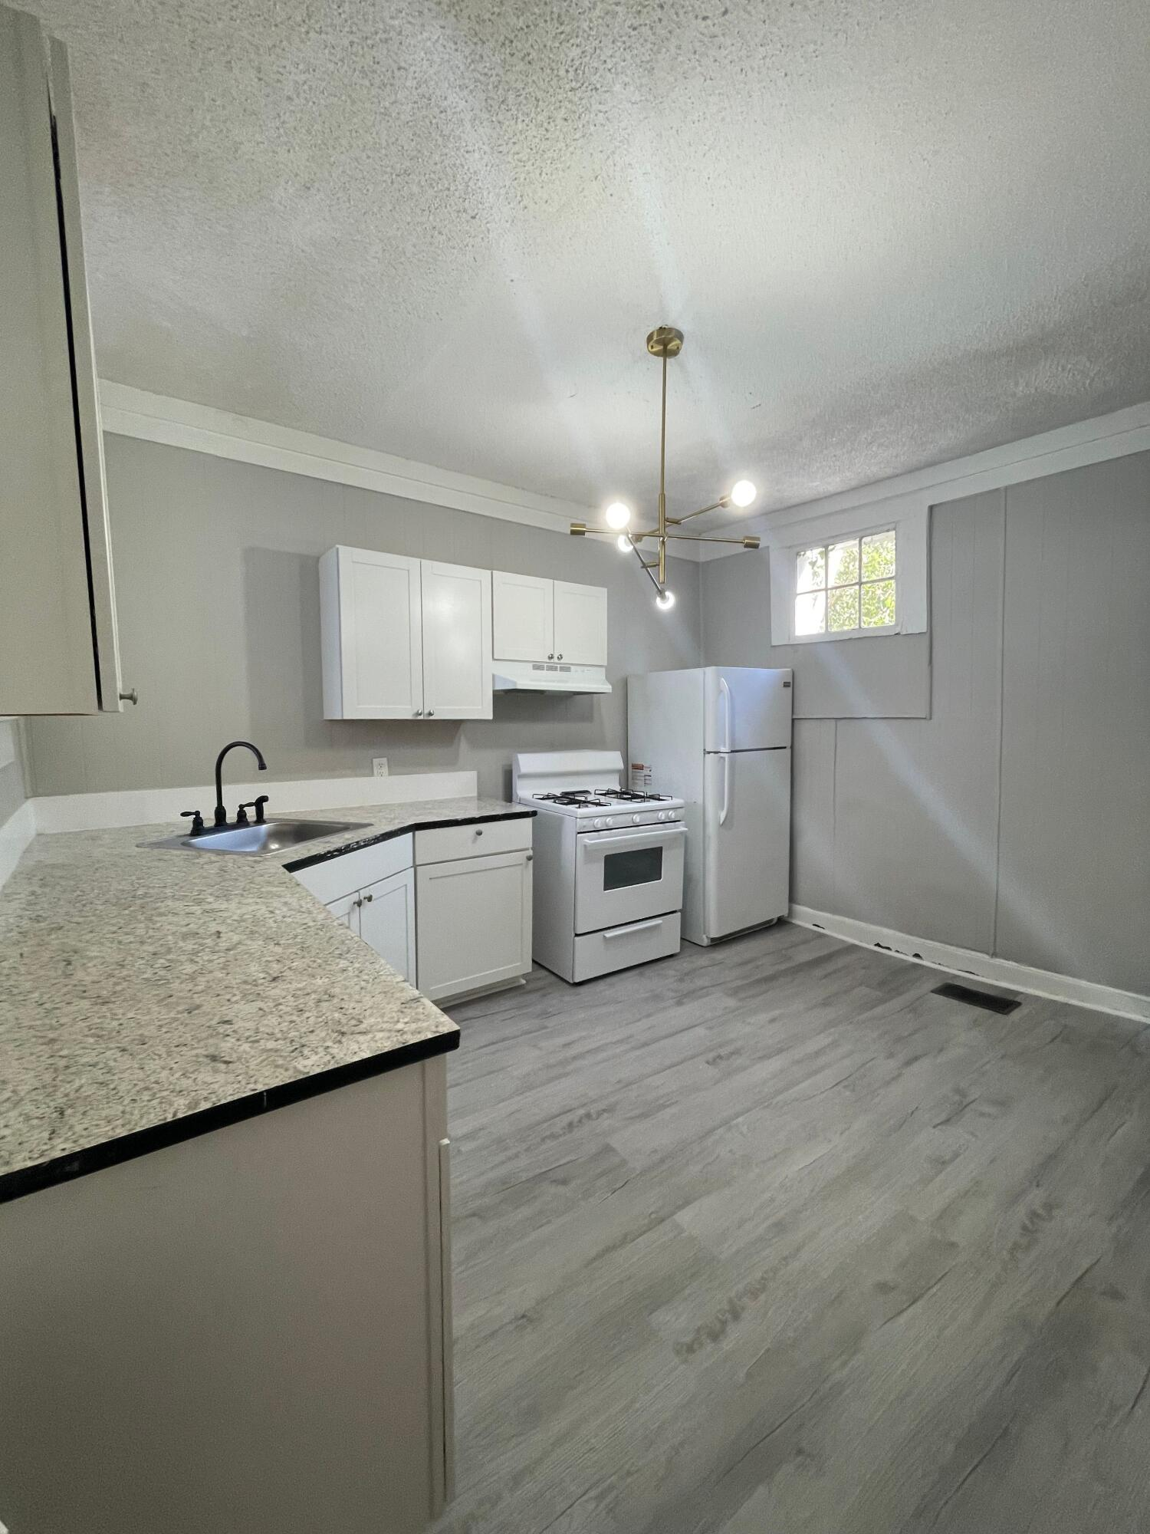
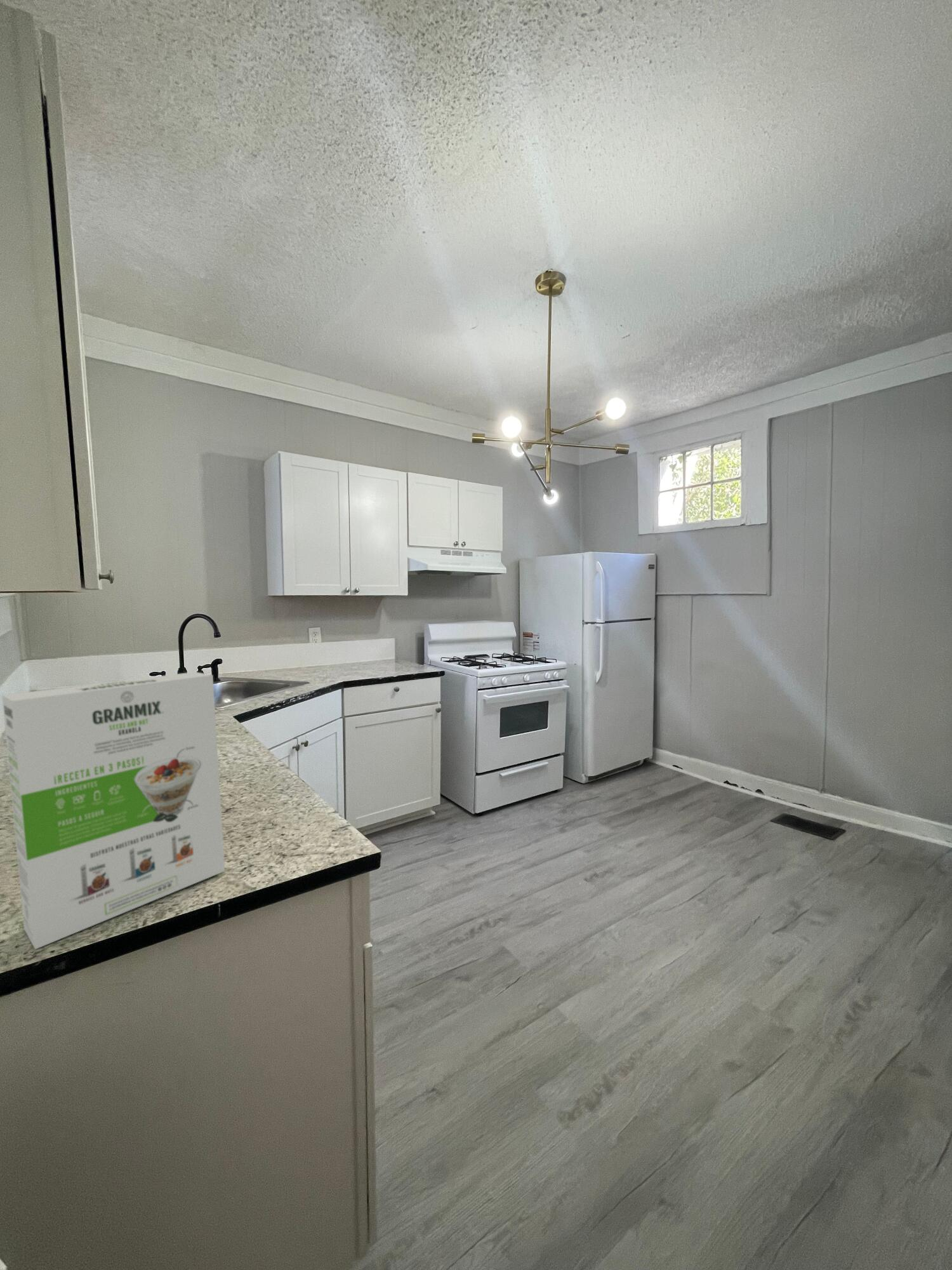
+ cereal box [1,671,226,950]
